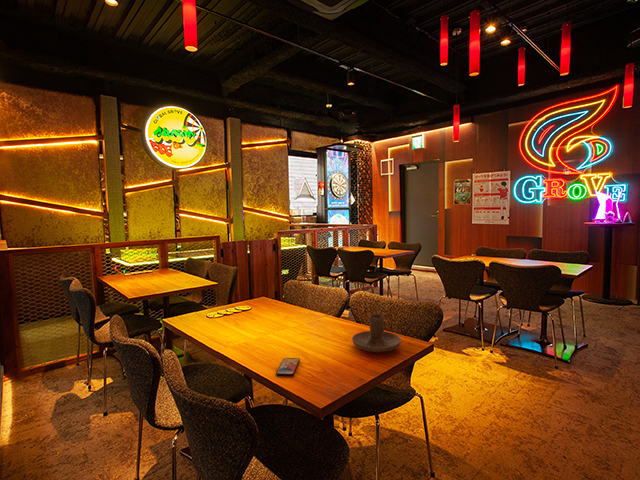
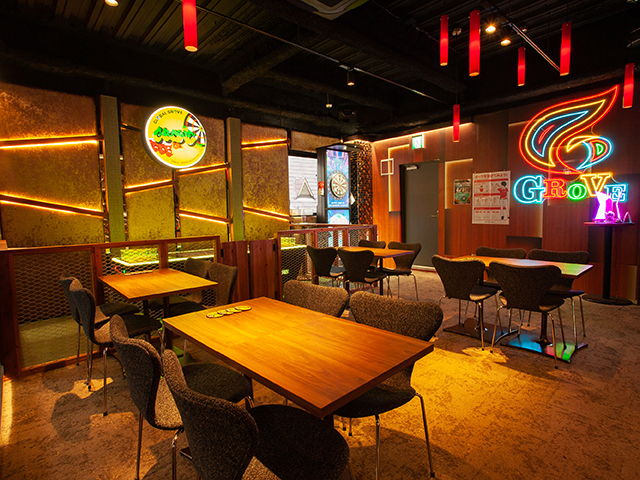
- candle holder [351,313,402,353]
- smartphone [275,357,301,377]
